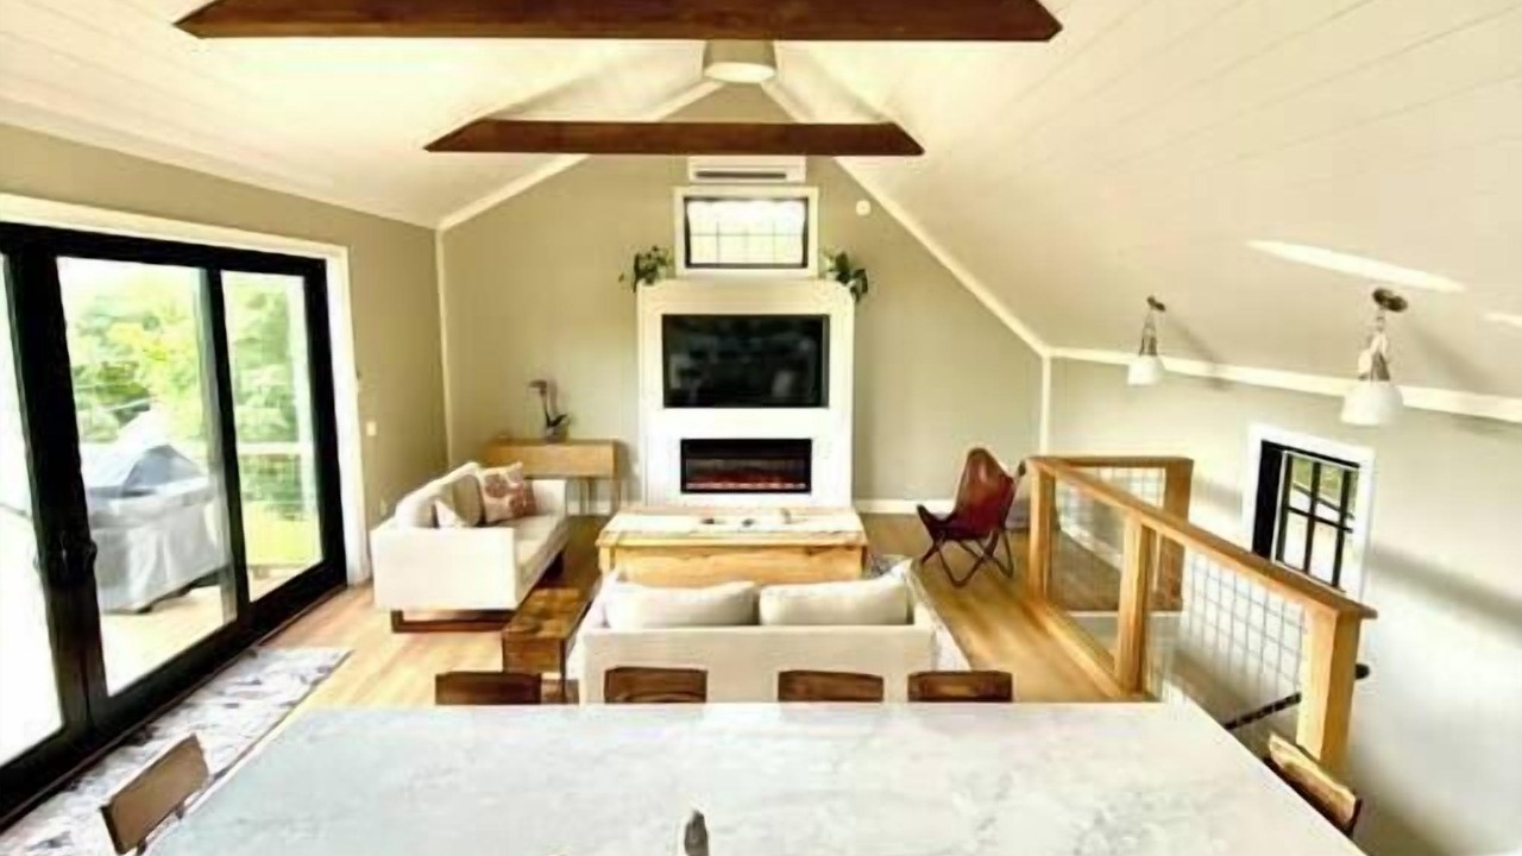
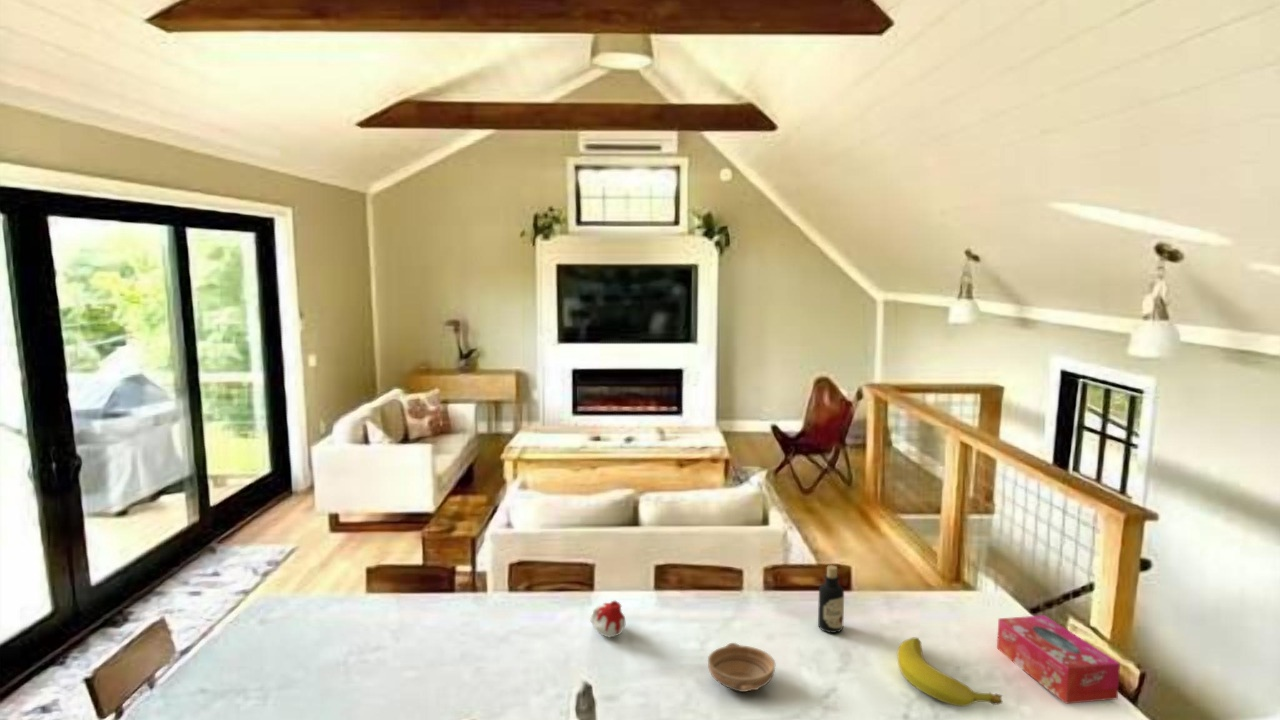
+ bottle [817,564,845,634]
+ bowl [707,642,776,693]
+ candle [589,600,626,638]
+ tissue box [996,614,1121,705]
+ banana [896,637,1004,707]
